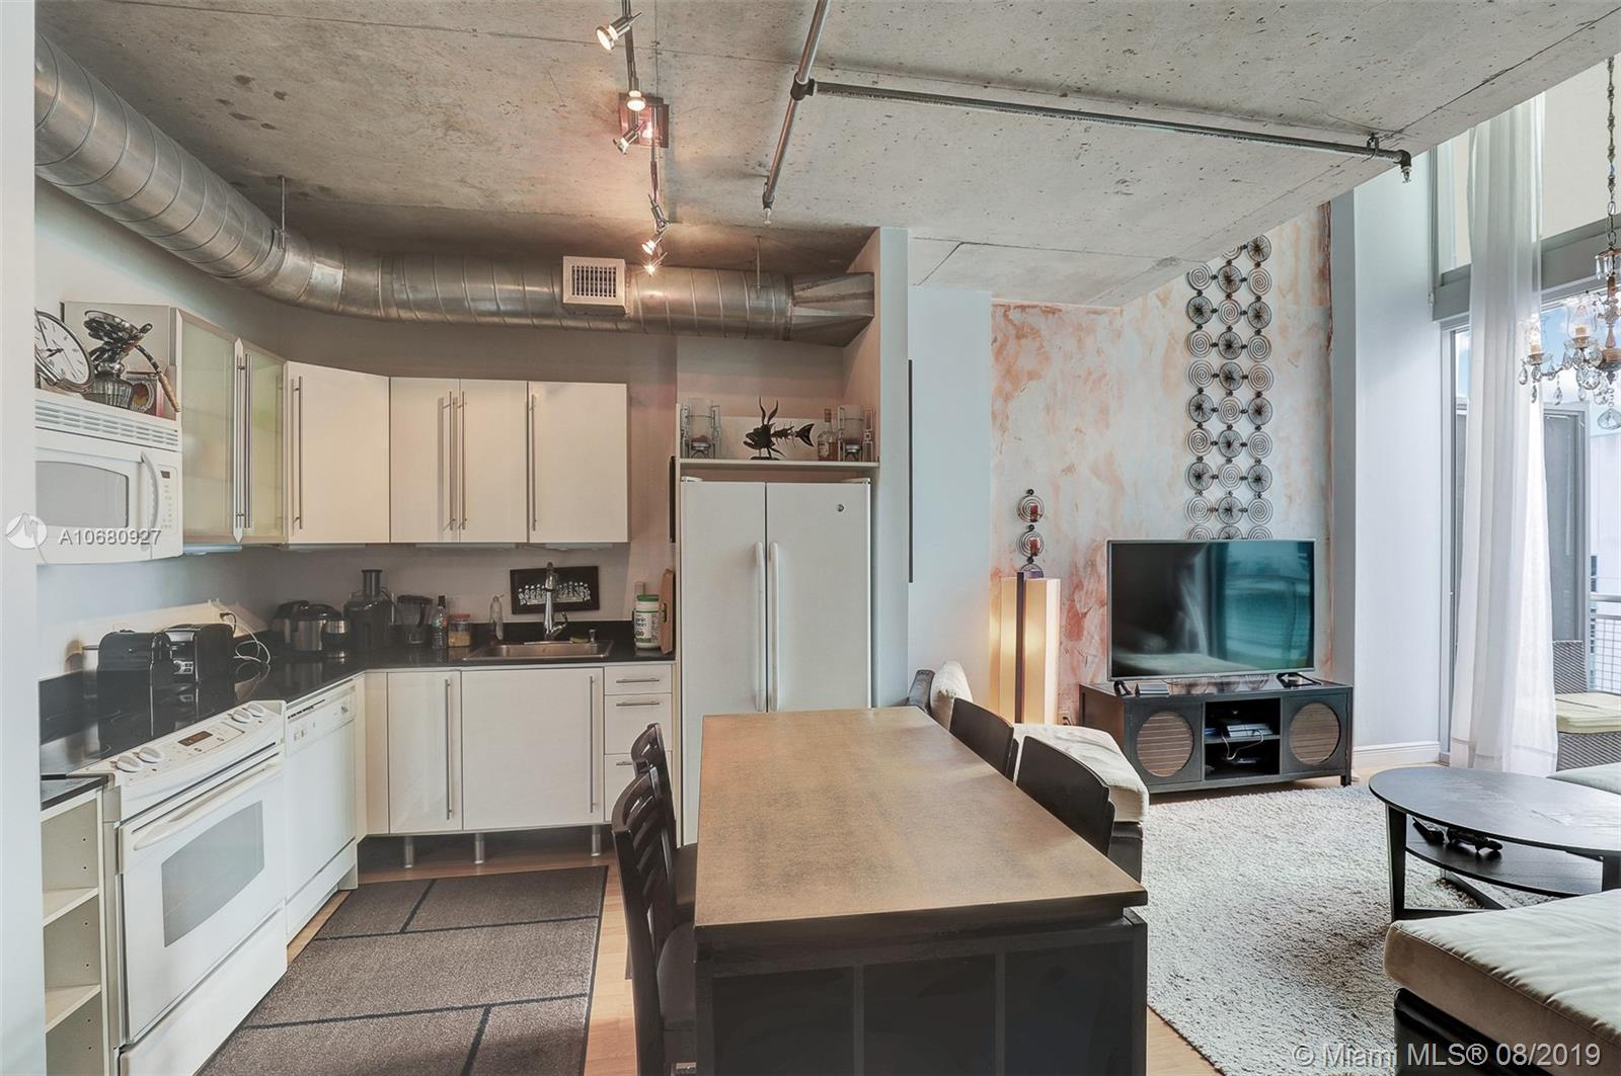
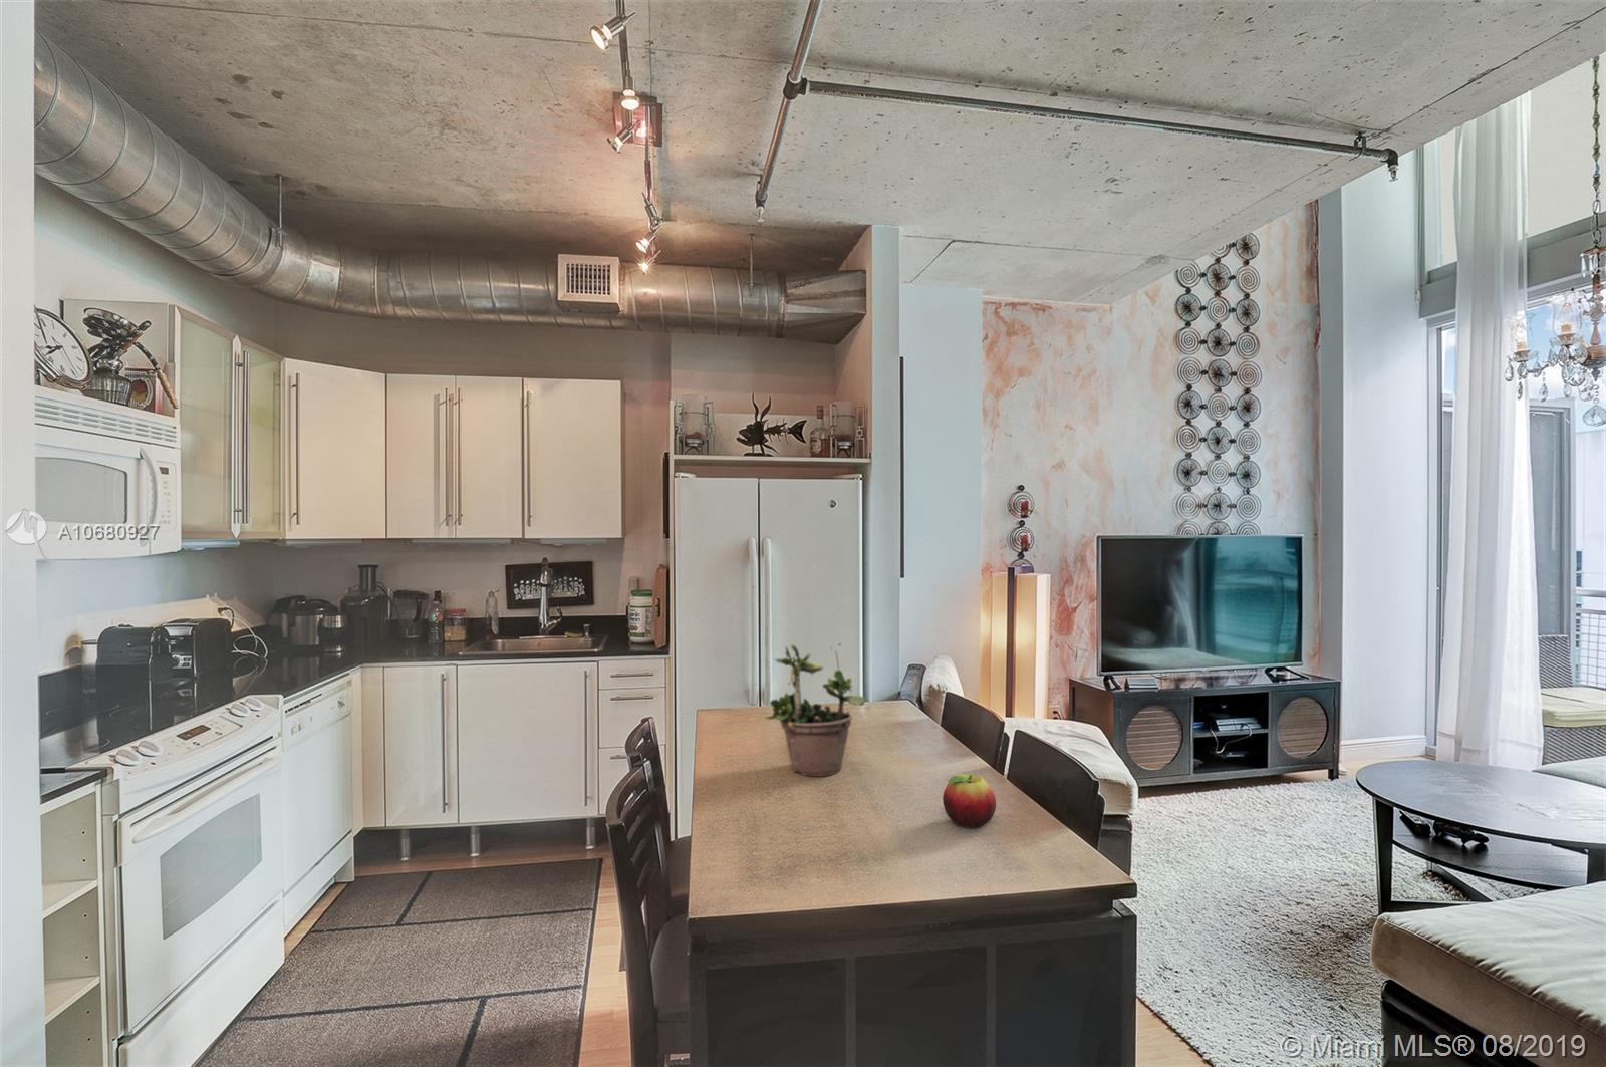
+ potted plant [764,642,867,778]
+ fruit [942,773,996,829]
